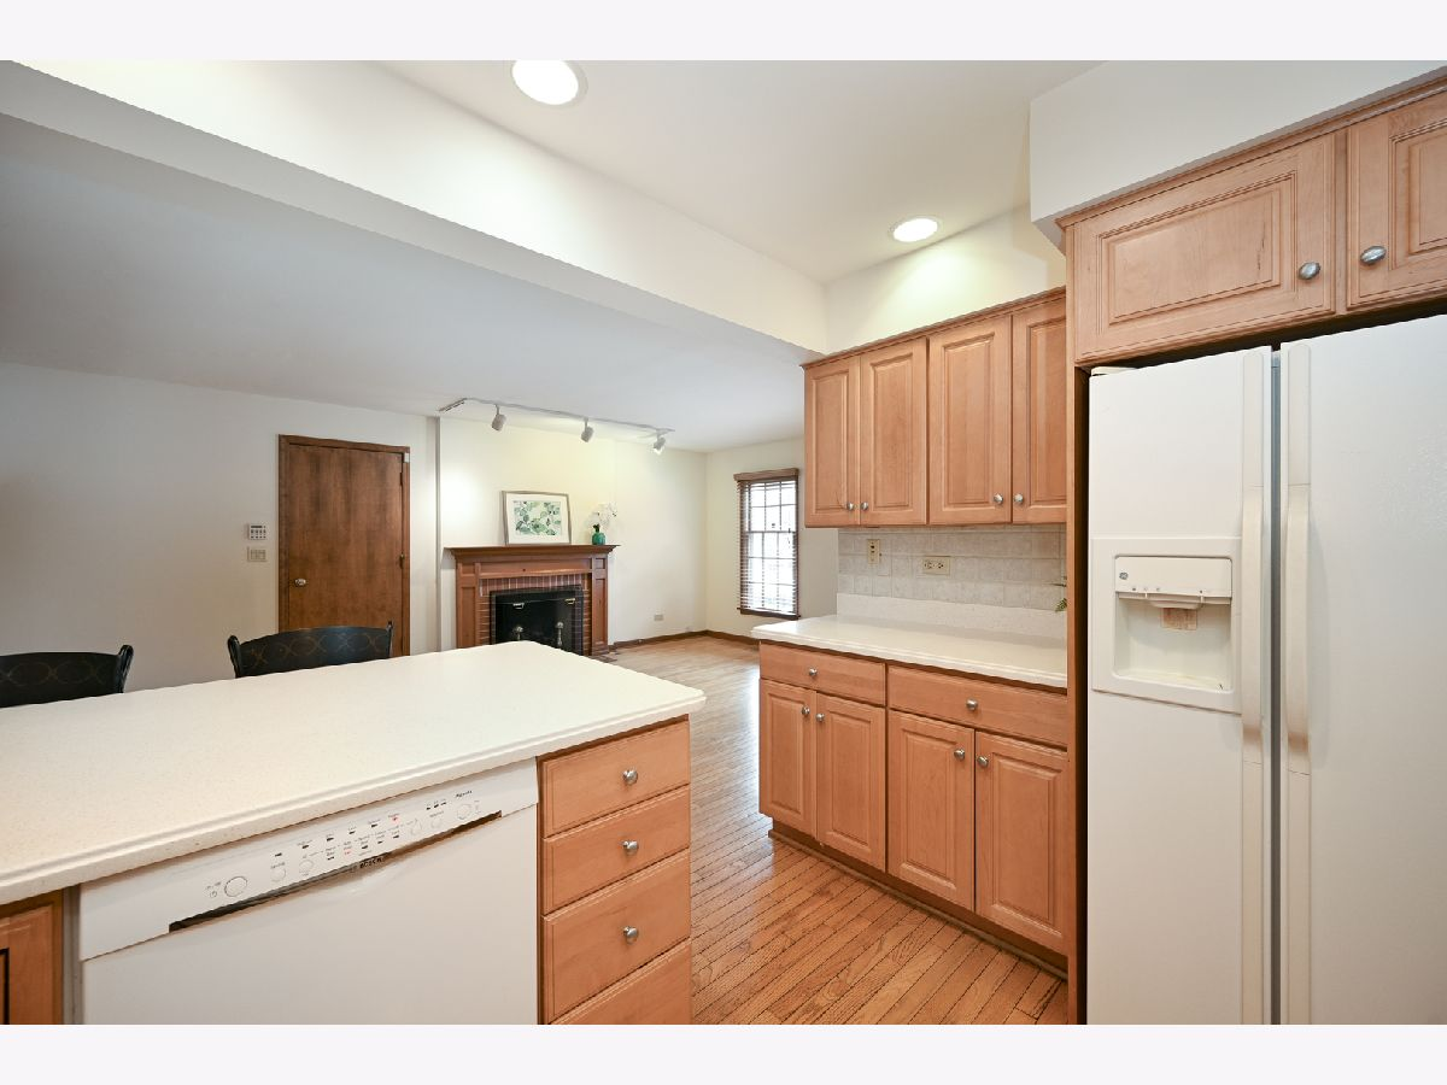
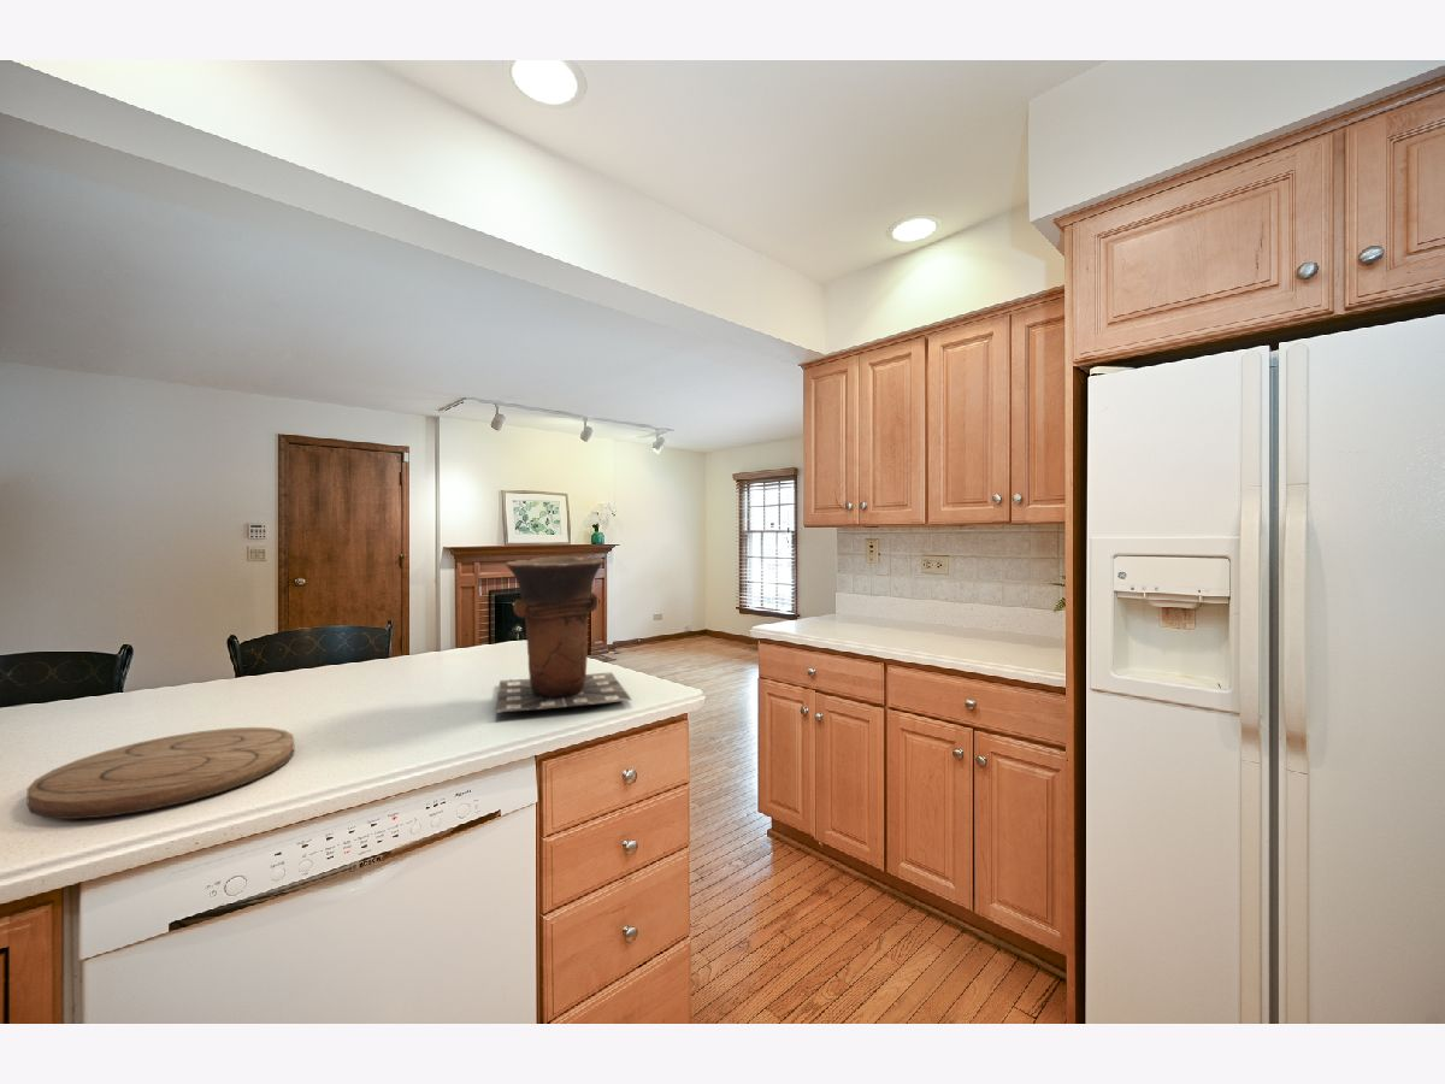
+ vase [495,555,632,714]
+ cutting board [26,726,295,820]
